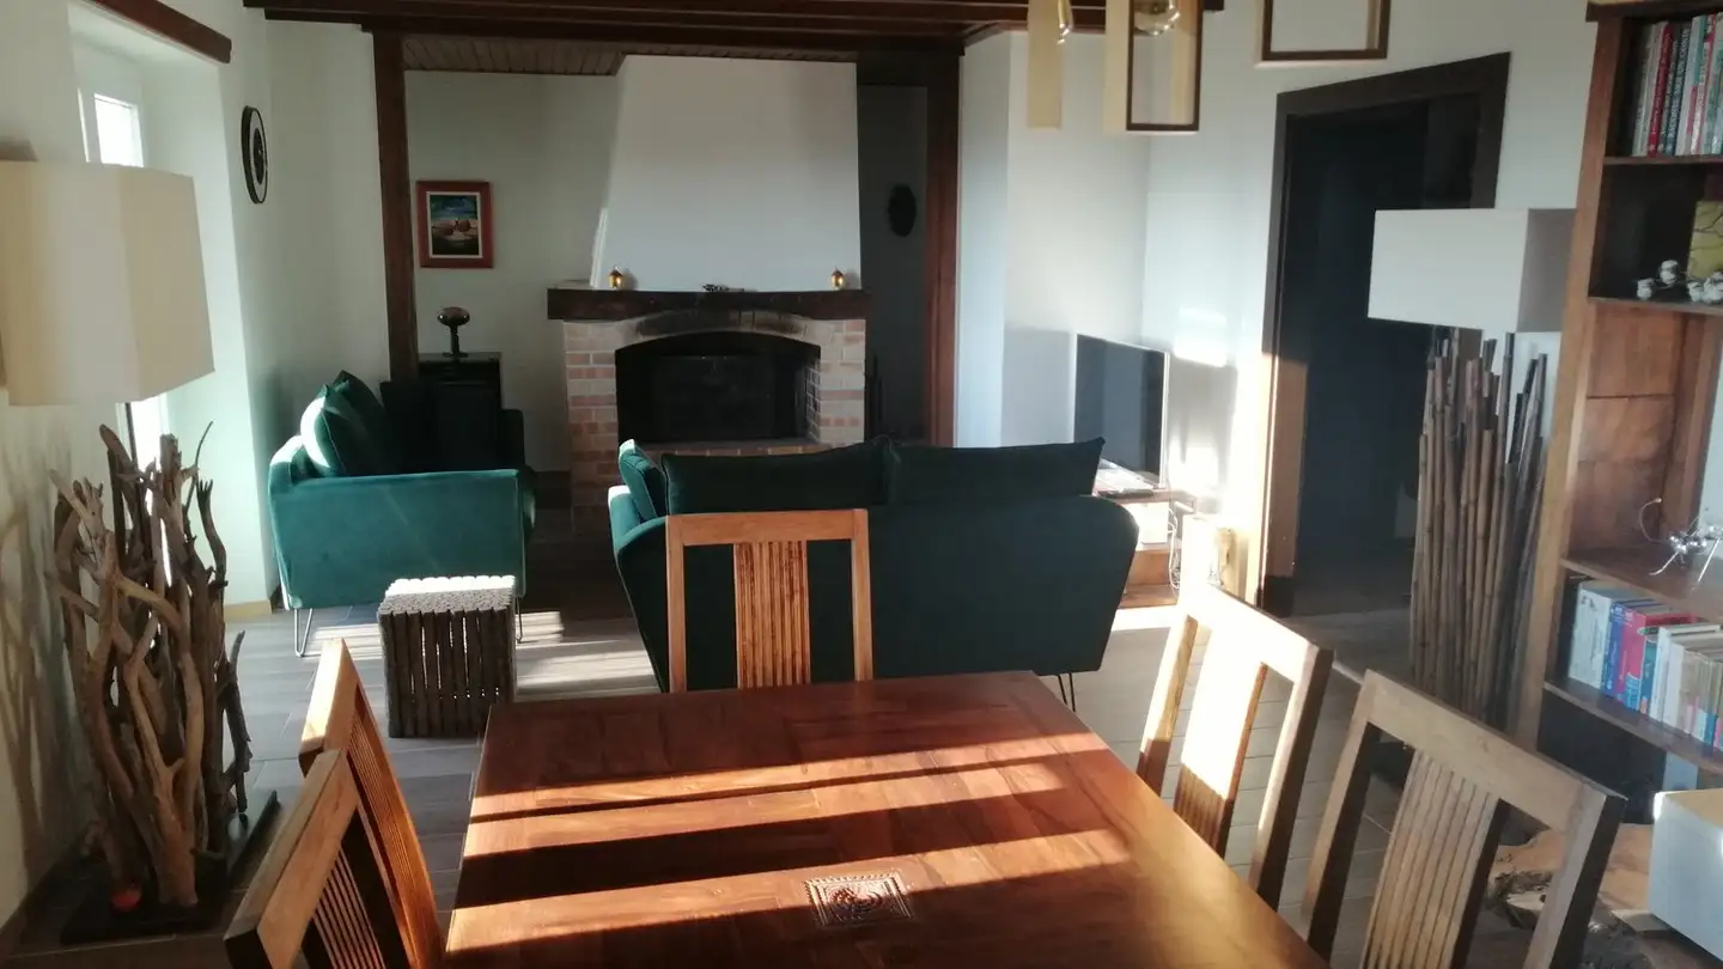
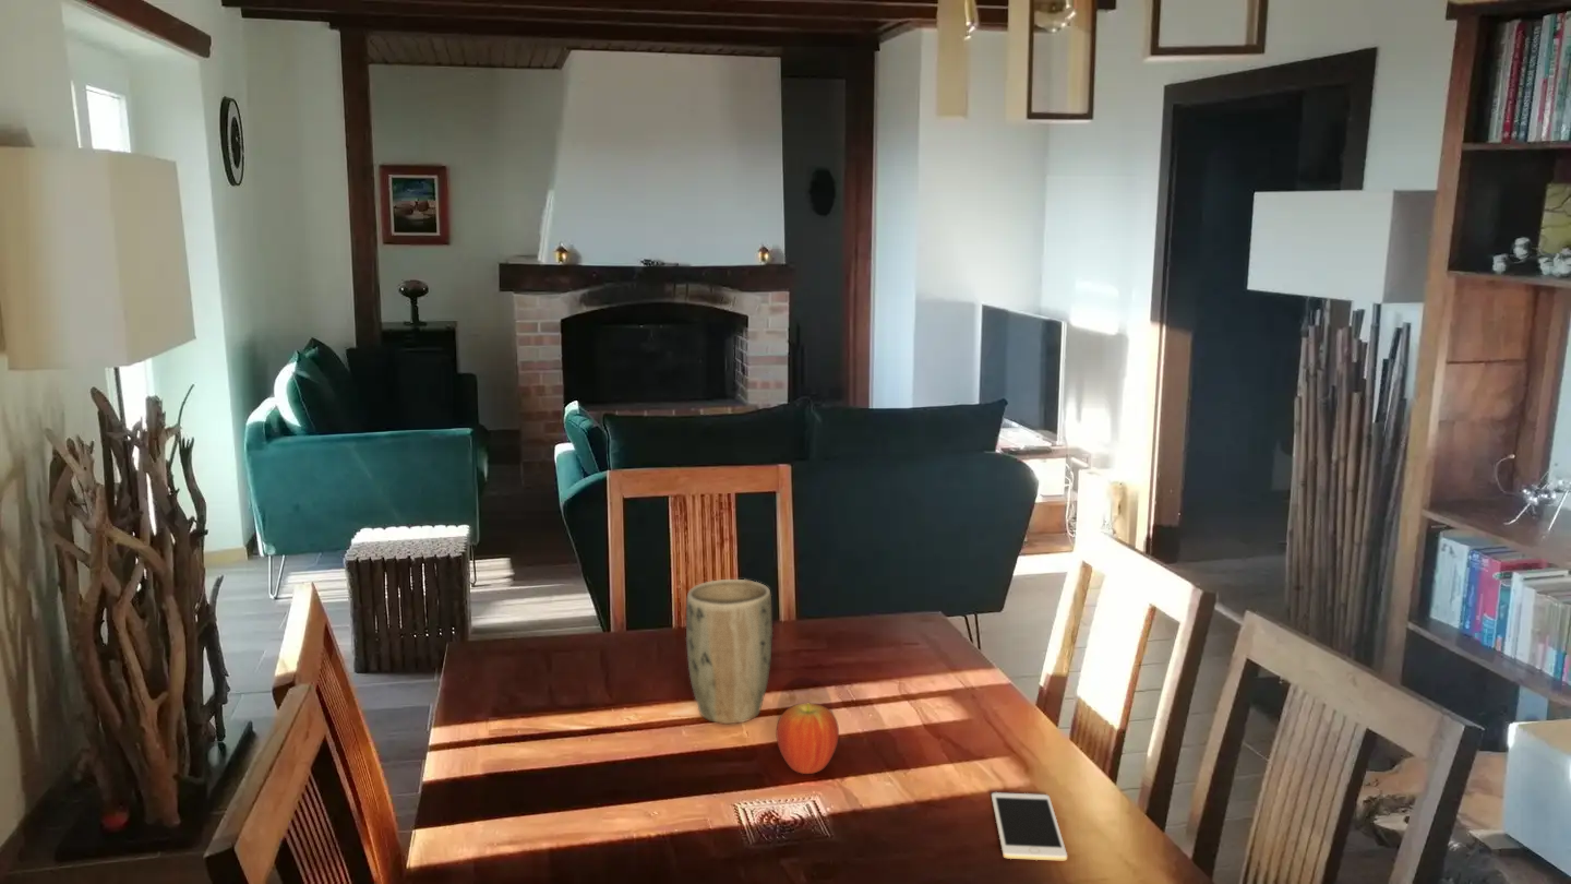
+ plant pot [685,578,773,725]
+ fruit [775,702,840,775]
+ cell phone [991,791,1068,861]
